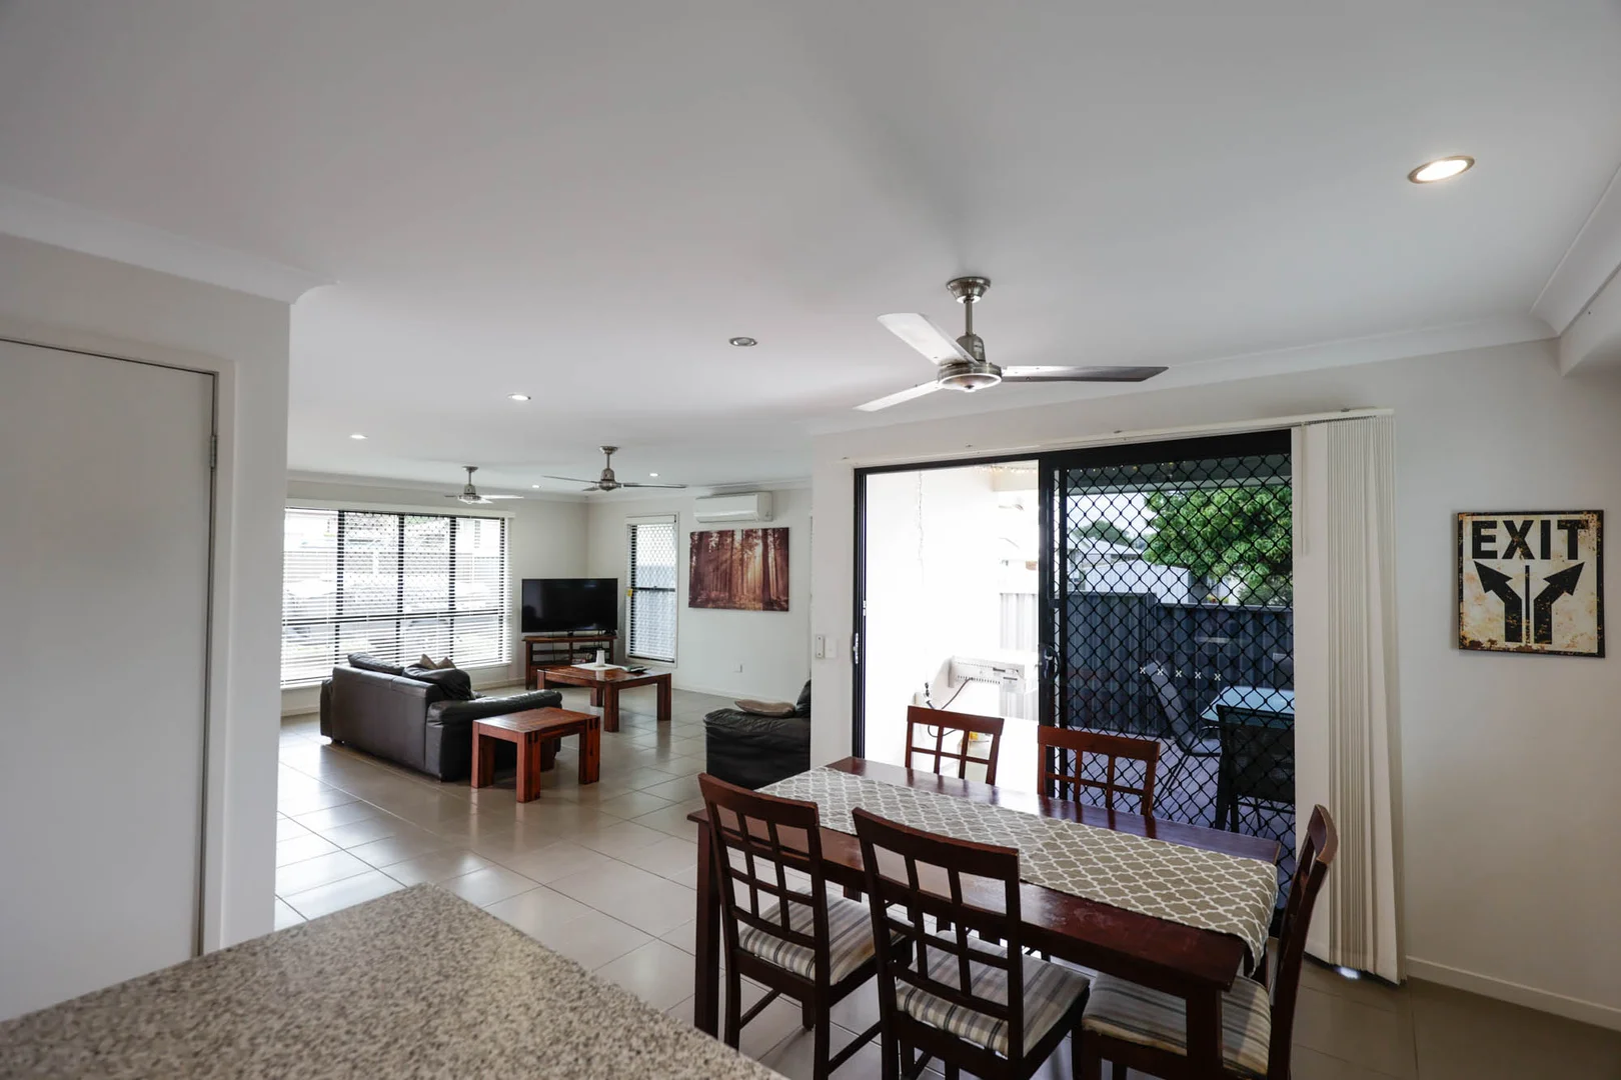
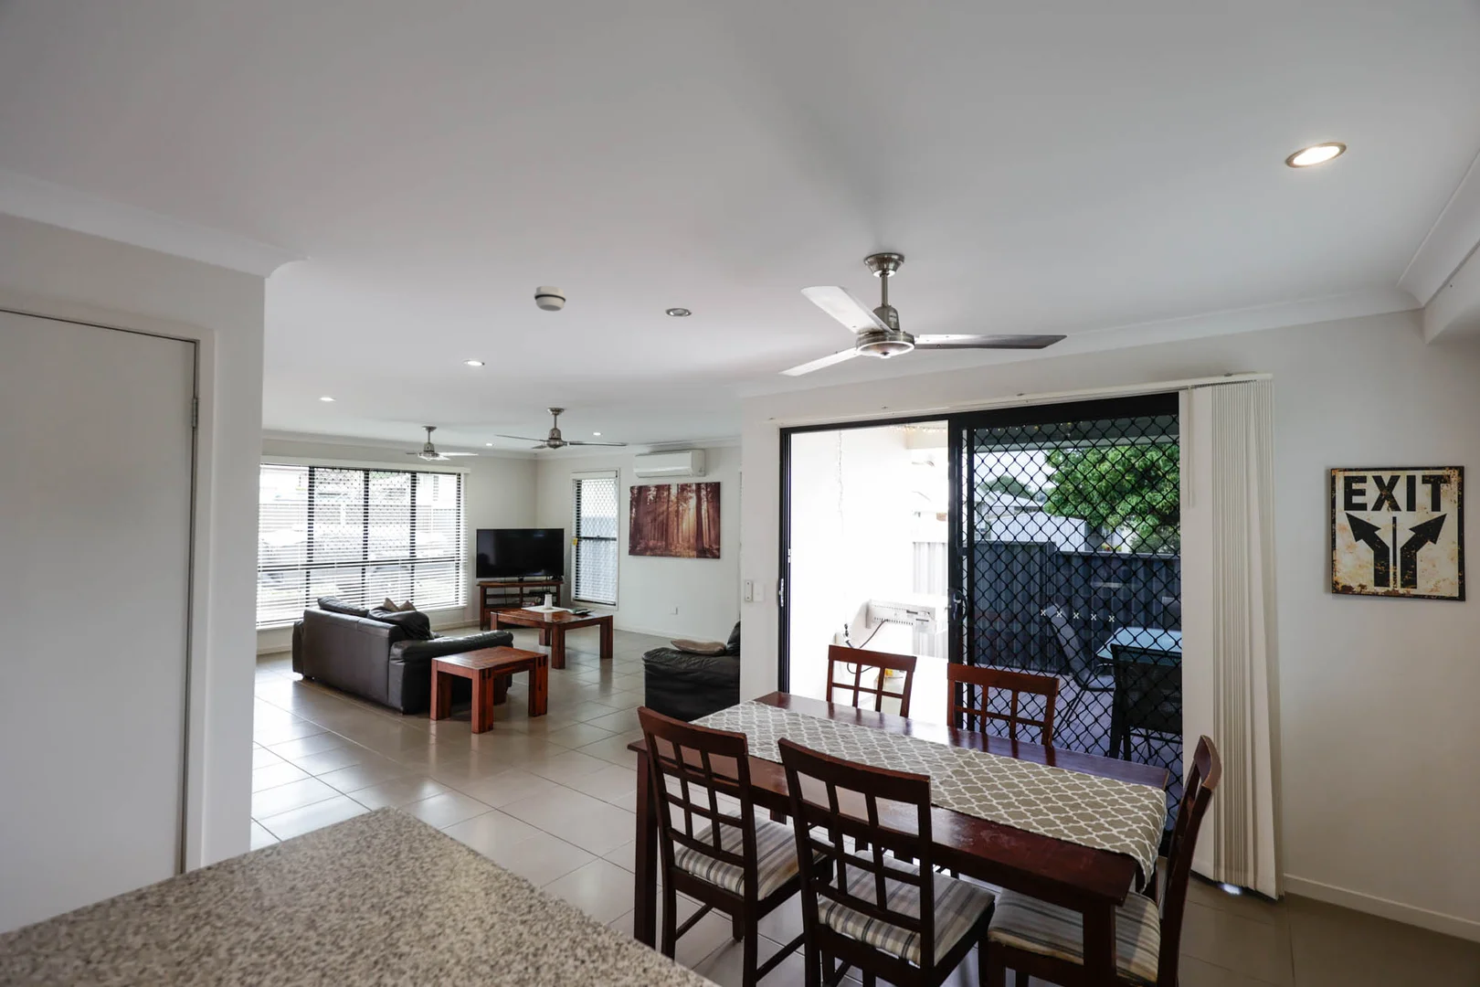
+ smoke detector [534,285,567,313]
